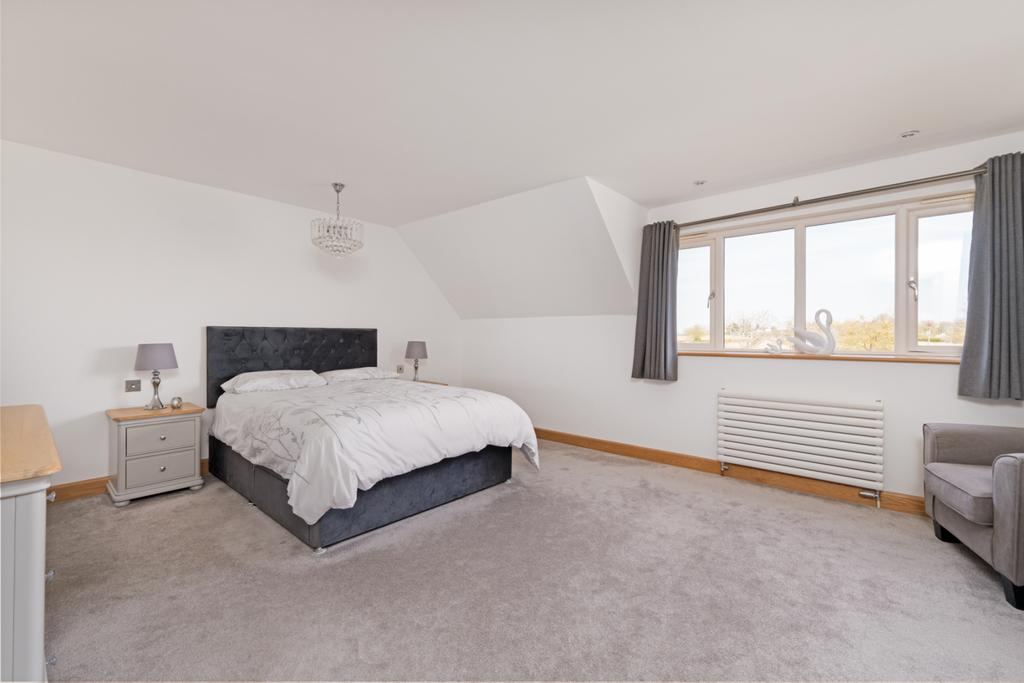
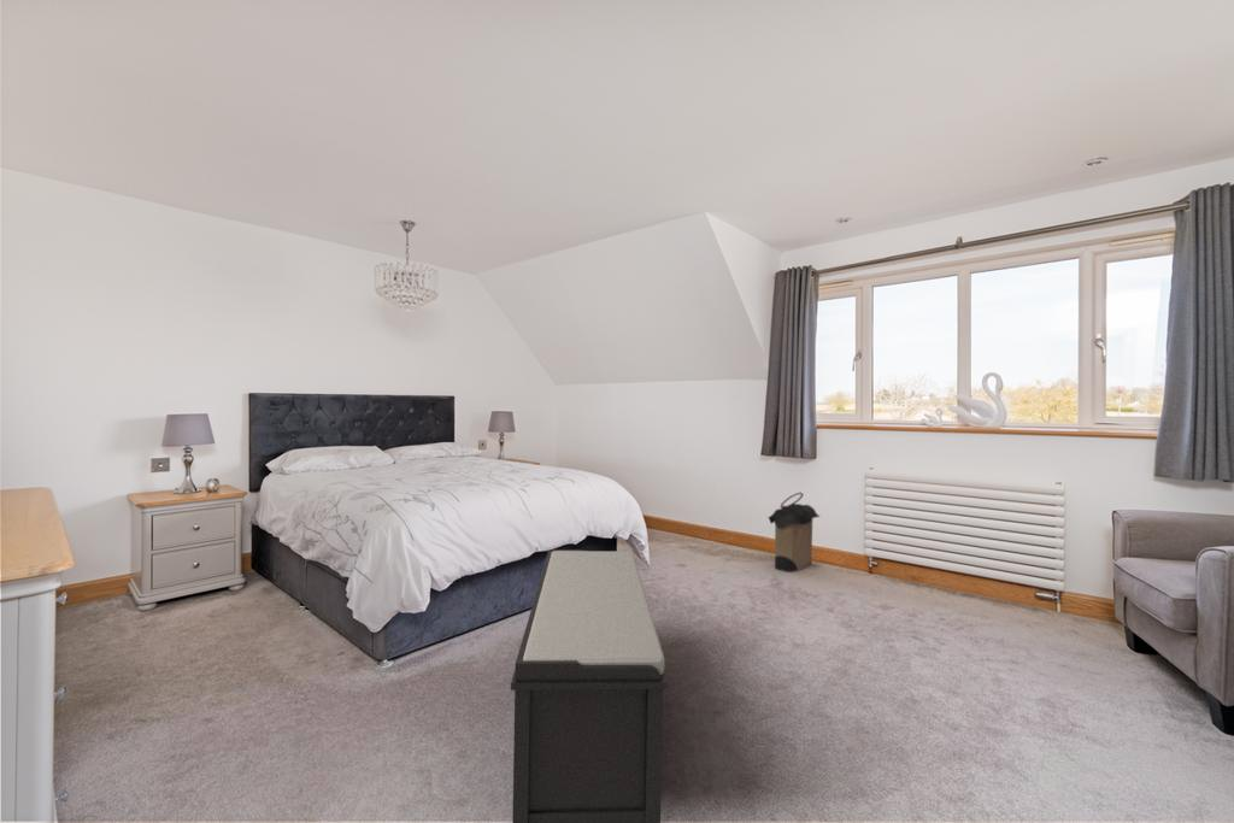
+ laundry hamper [766,492,822,574]
+ bench [510,548,669,823]
